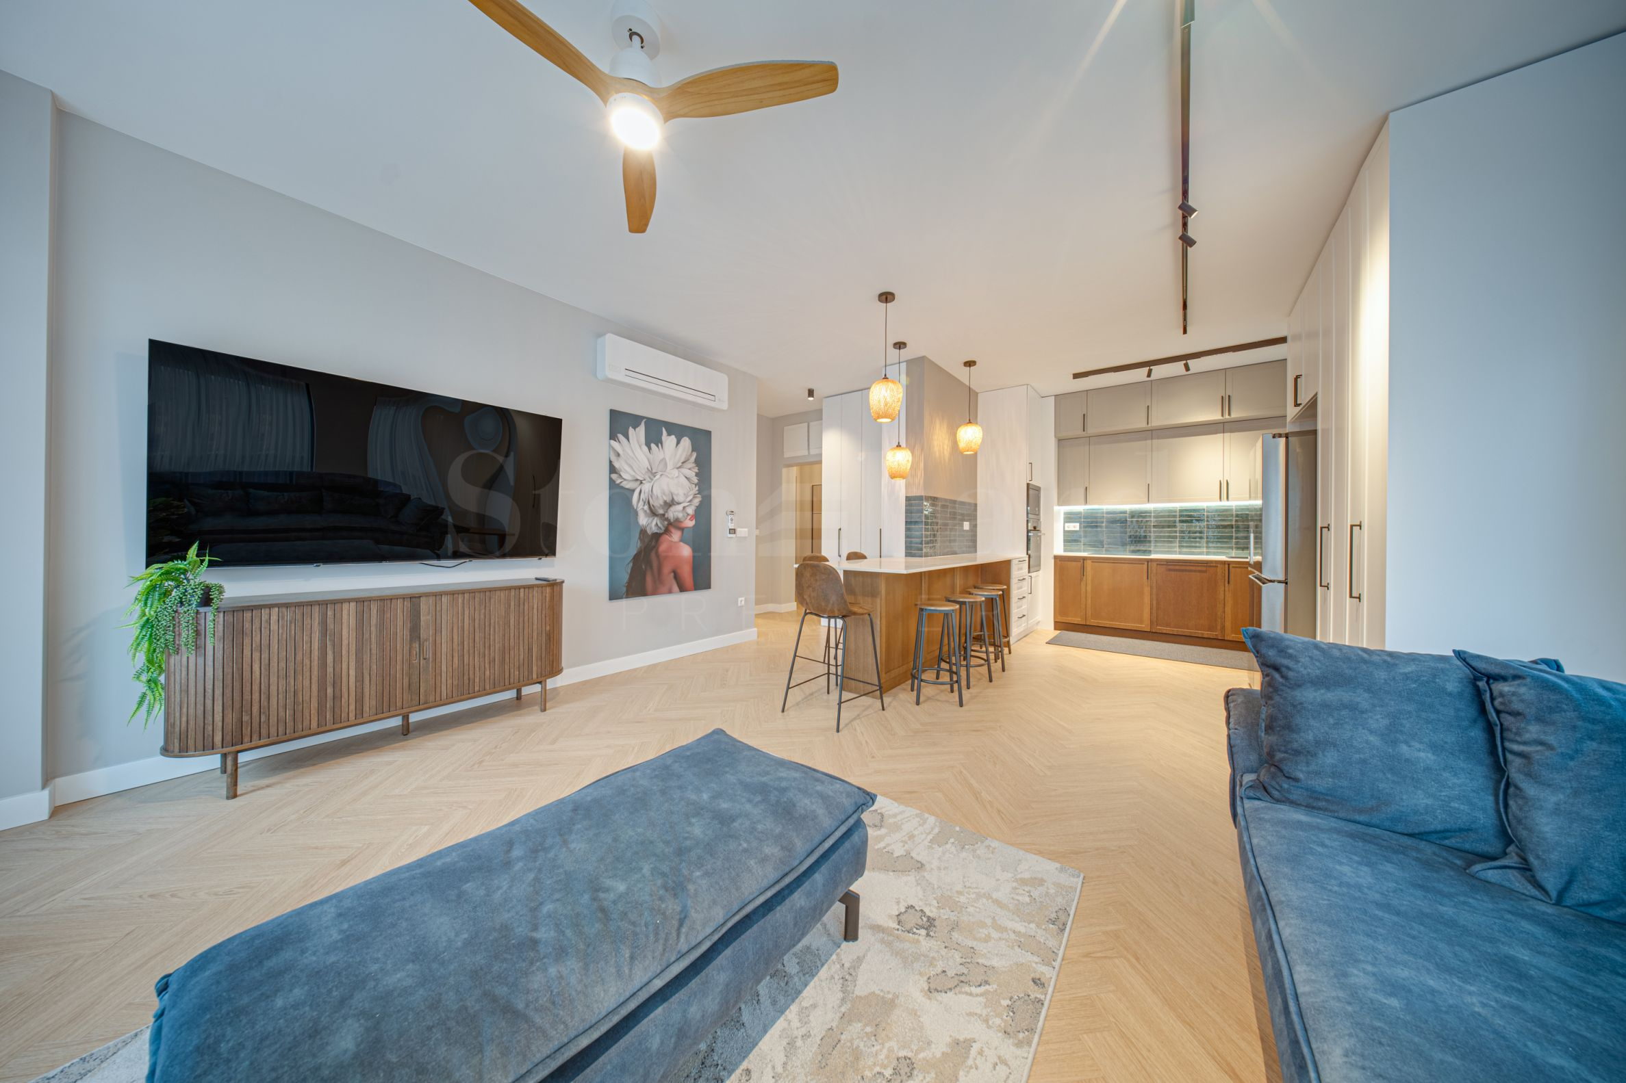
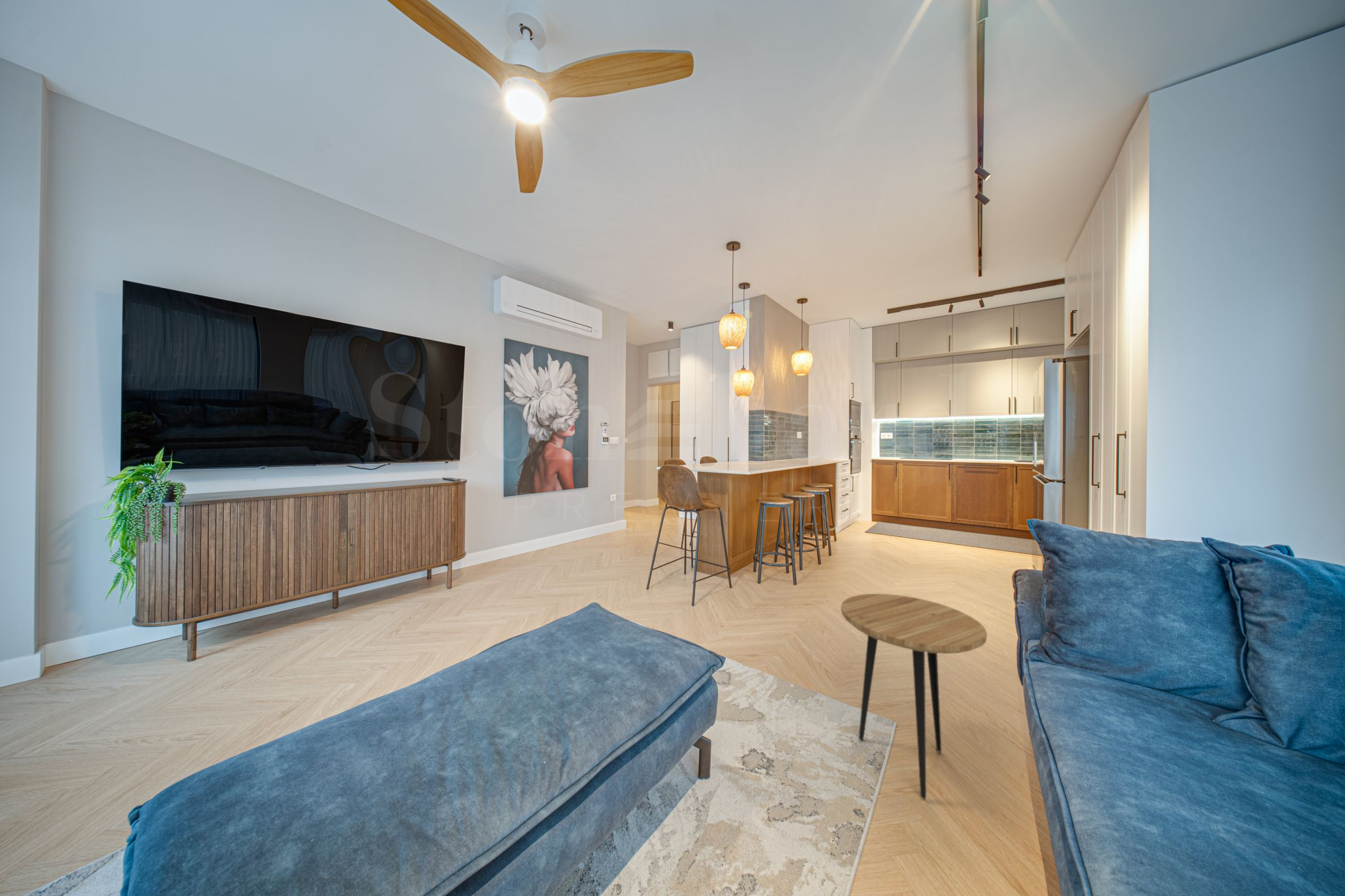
+ side table [840,593,988,801]
